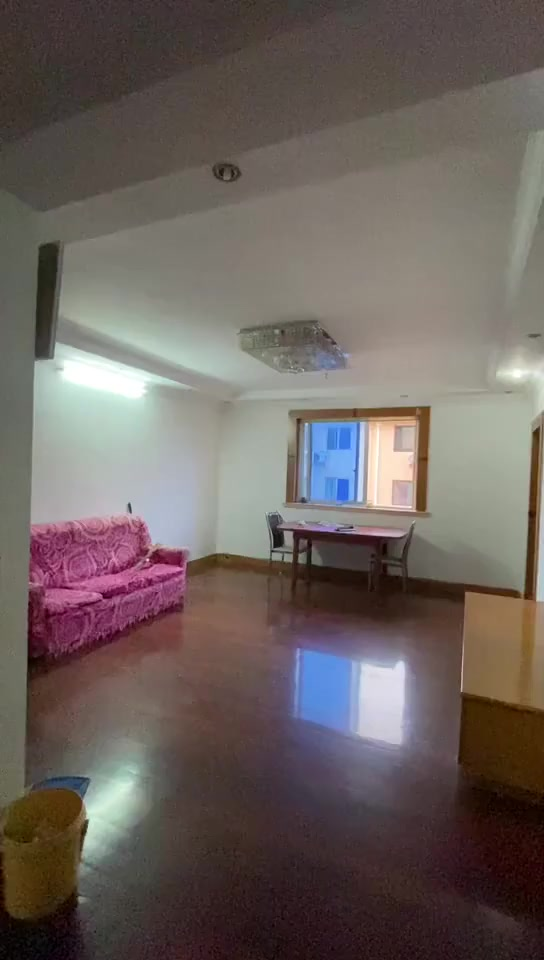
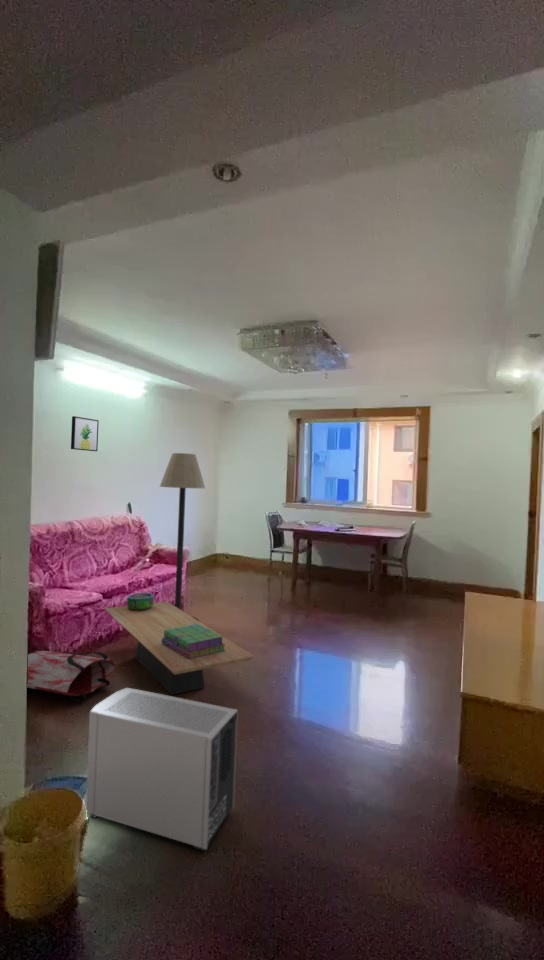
+ stack of books [162,624,226,659]
+ bag [26,650,117,703]
+ coffee table [103,601,255,696]
+ floor lamp [159,452,206,622]
+ decorative bowl [126,592,155,611]
+ air purifier [85,687,239,853]
+ wall art [70,415,100,452]
